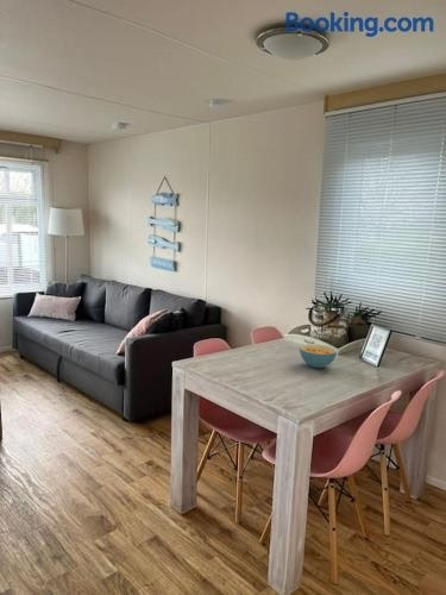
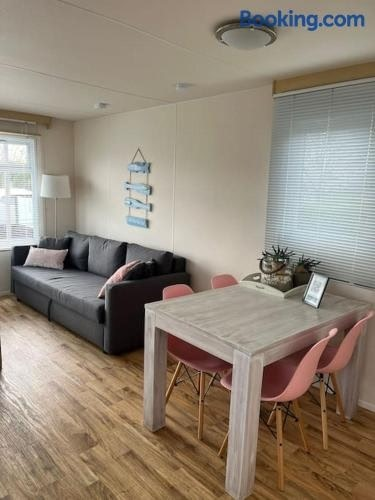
- cereal bowl [299,343,339,369]
